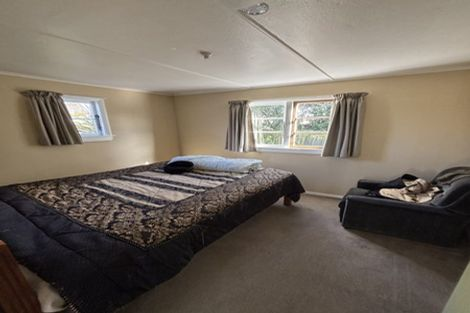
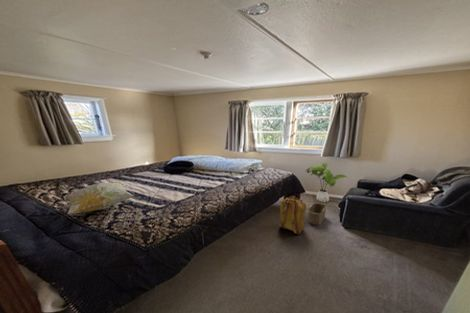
+ decorative pillow [65,182,135,215]
+ house plant [304,162,349,203]
+ wicker basket [307,193,328,226]
+ backpack [278,195,307,235]
